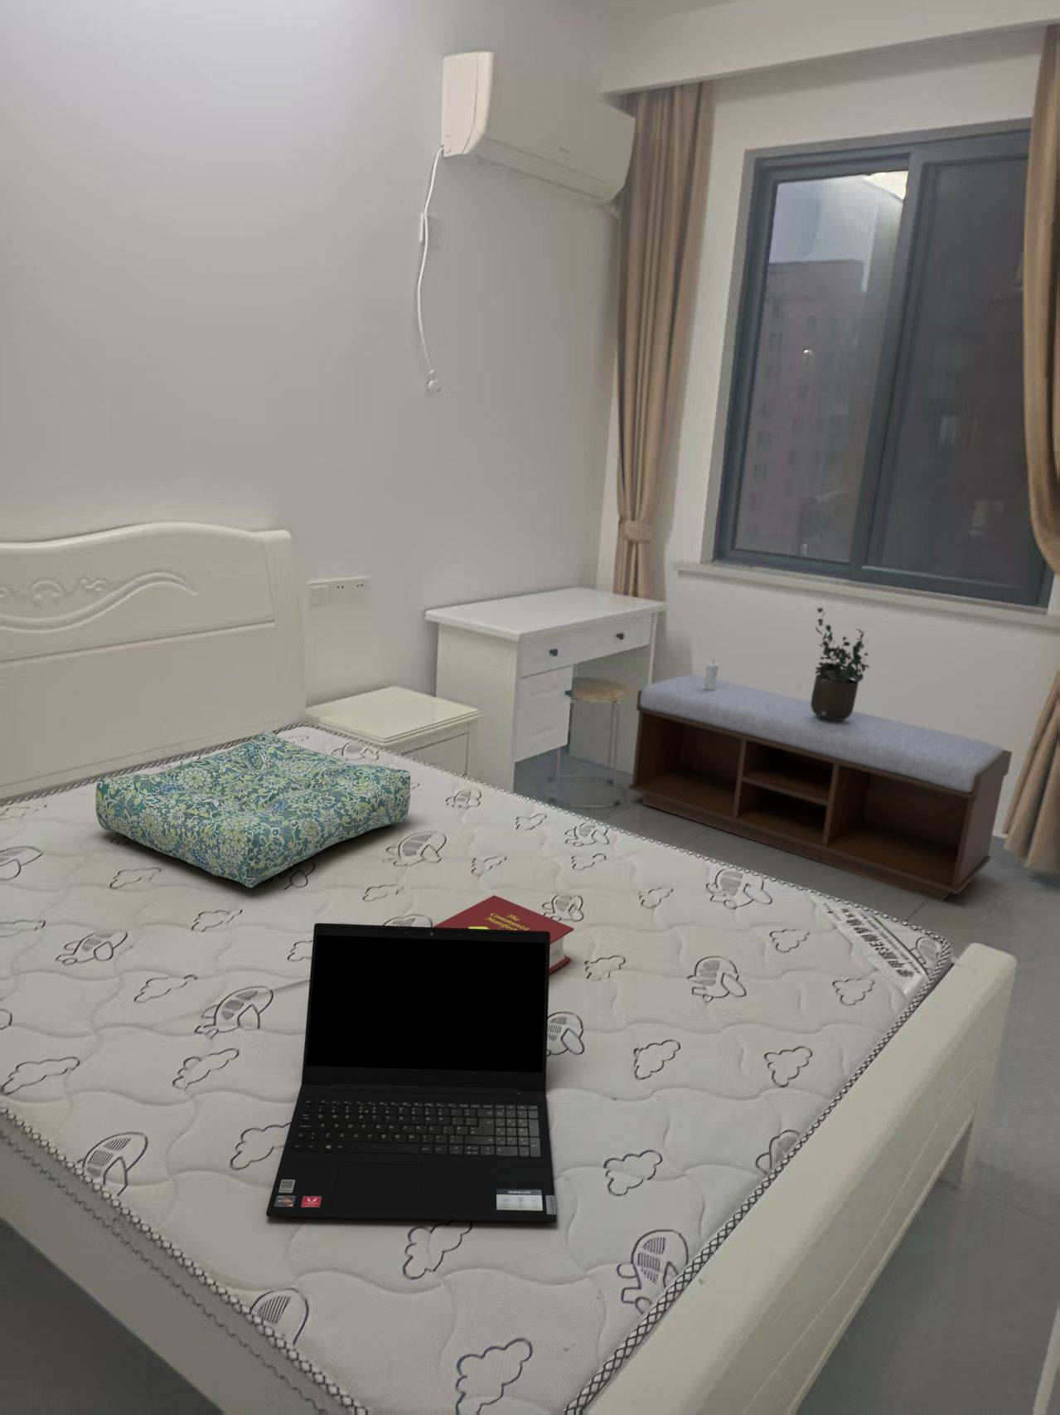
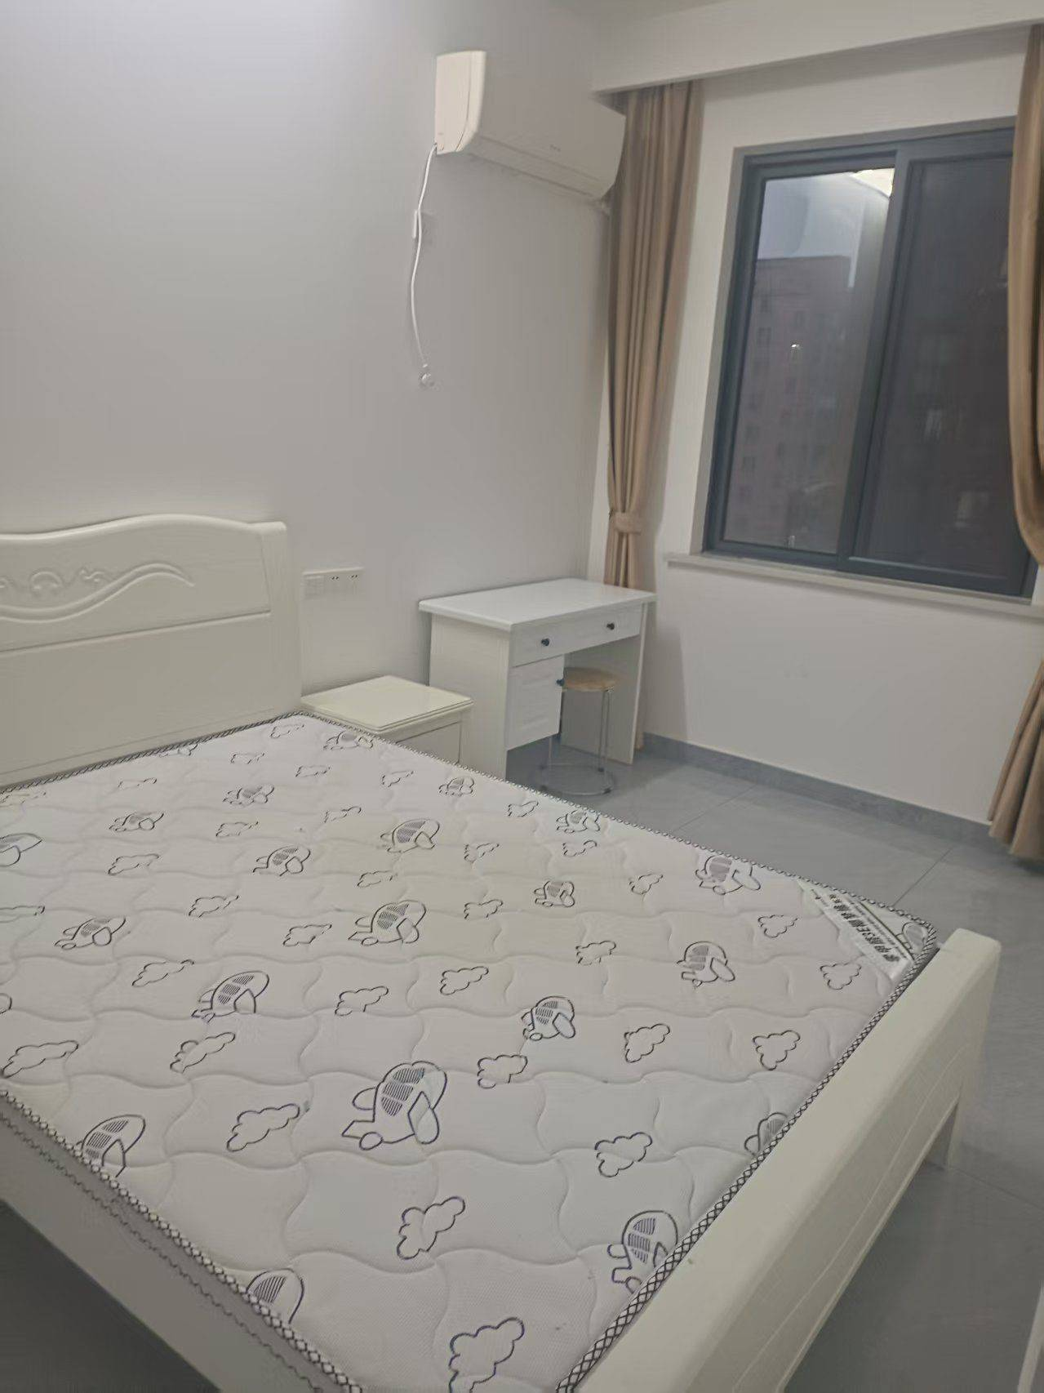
- bench [627,673,1013,902]
- seat cushion [95,730,411,888]
- laptop computer [265,923,558,1223]
- candle [705,657,719,690]
- book [433,894,576,975]
- potted plant [811,607,871,722]
